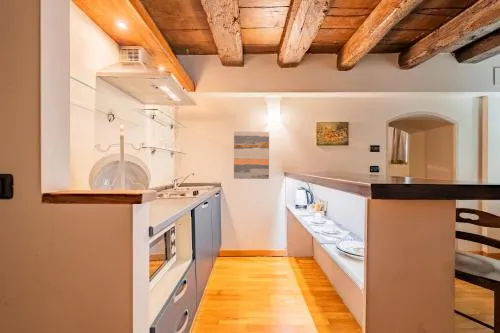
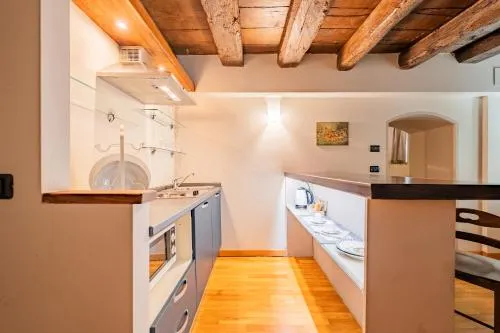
- wall art [233,131,270,180]
